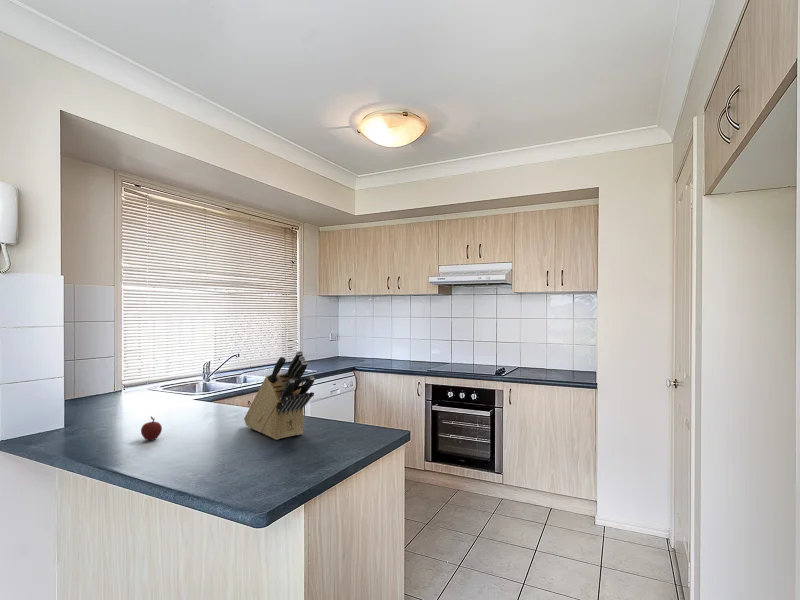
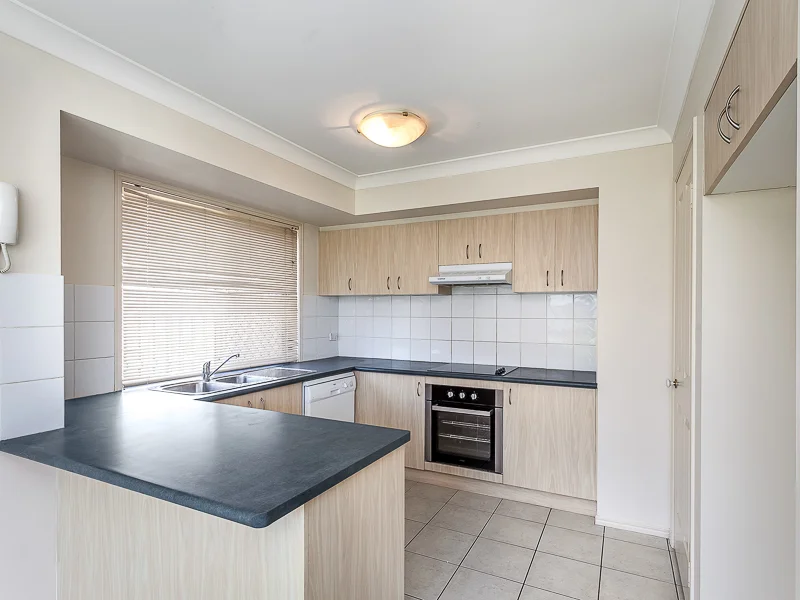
- knife block [243,350,315,441]
- apple [140,415,163,441]
